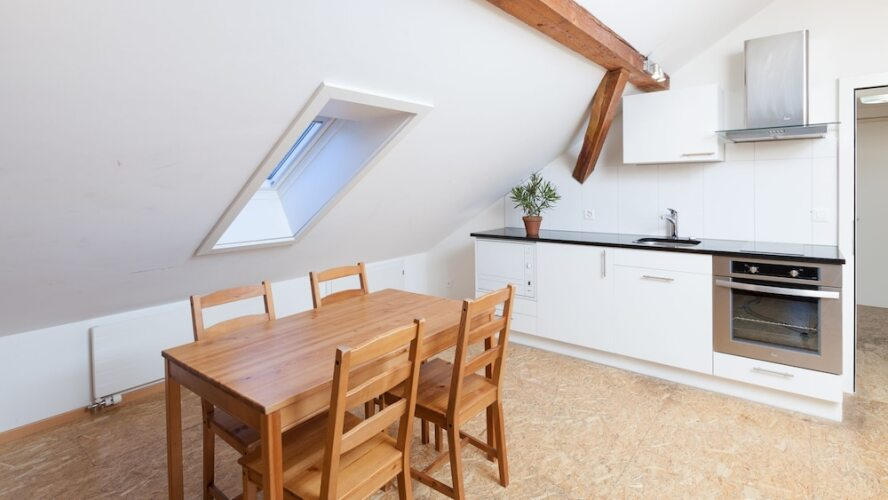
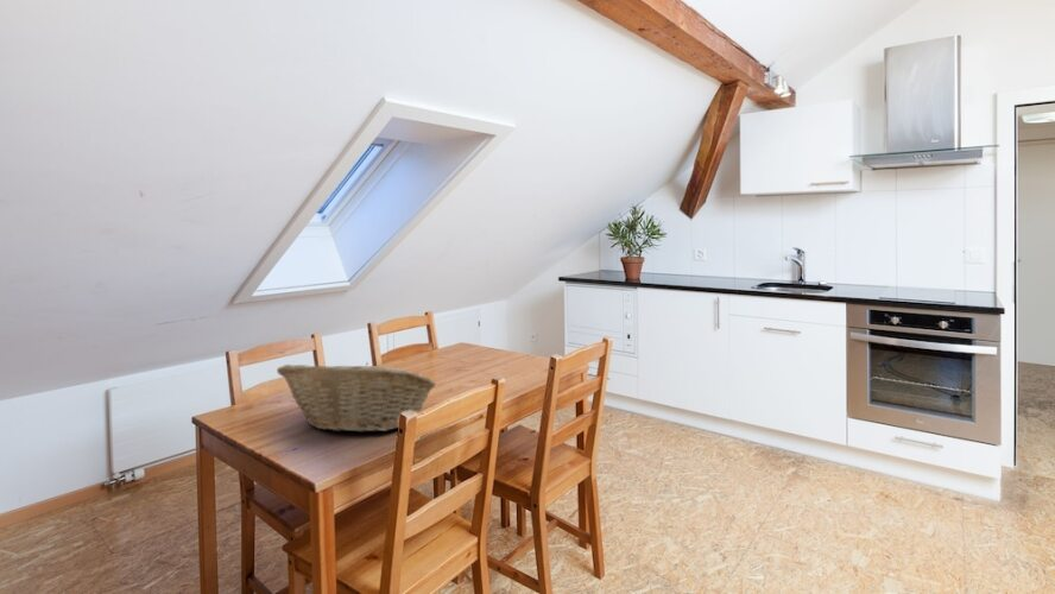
+ fruit basket [276,361,438,434]
